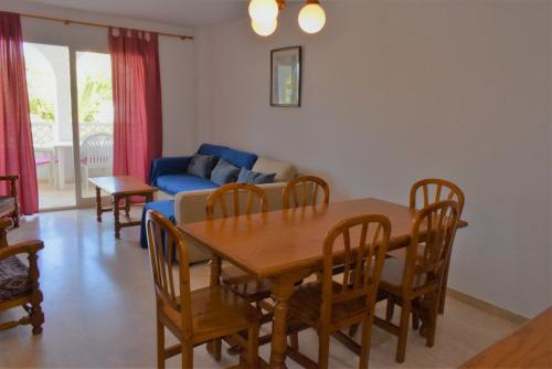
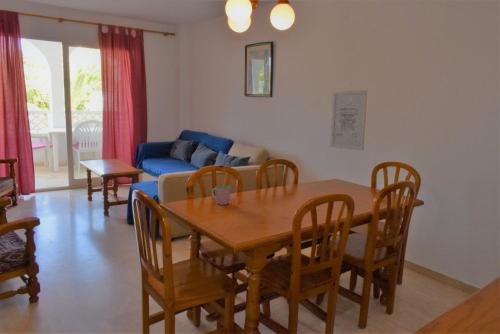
+ wall art [329,89,368,152]
+ cup [210,185,231,206]
